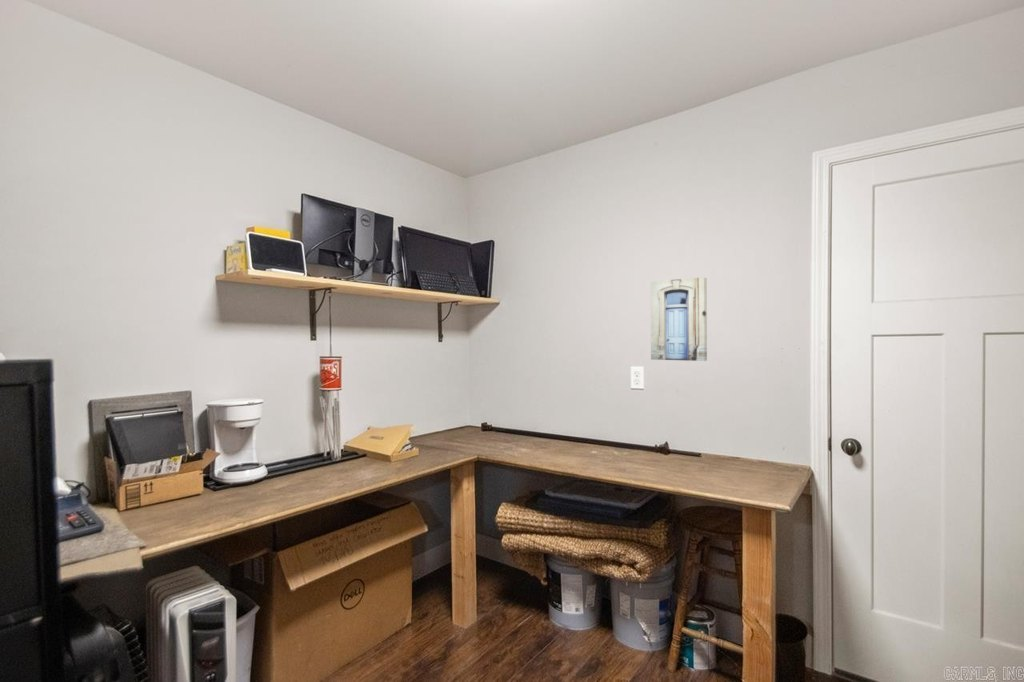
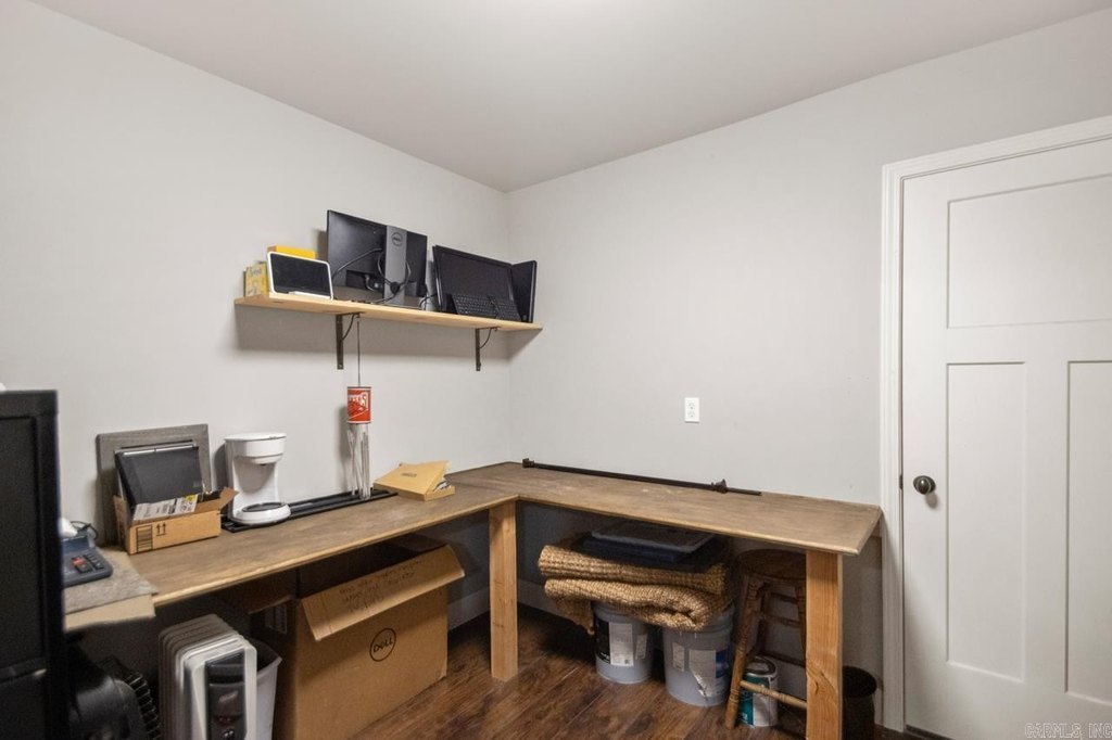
- wall art [650,276,708,362]
